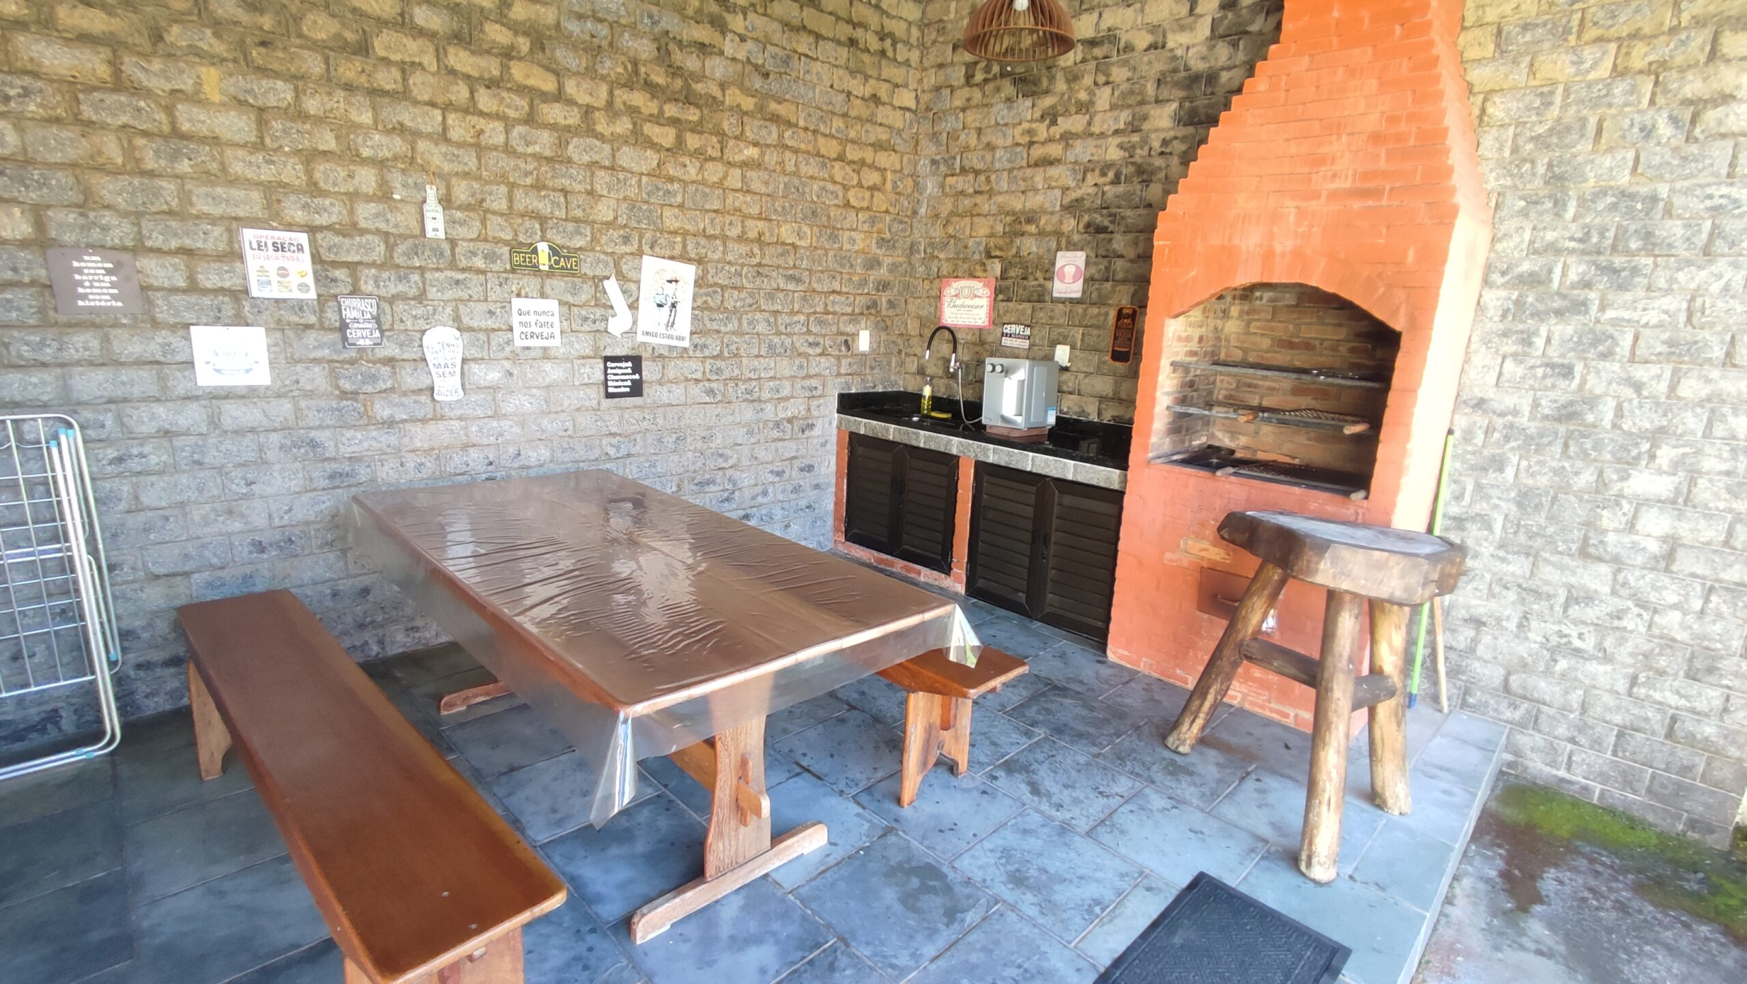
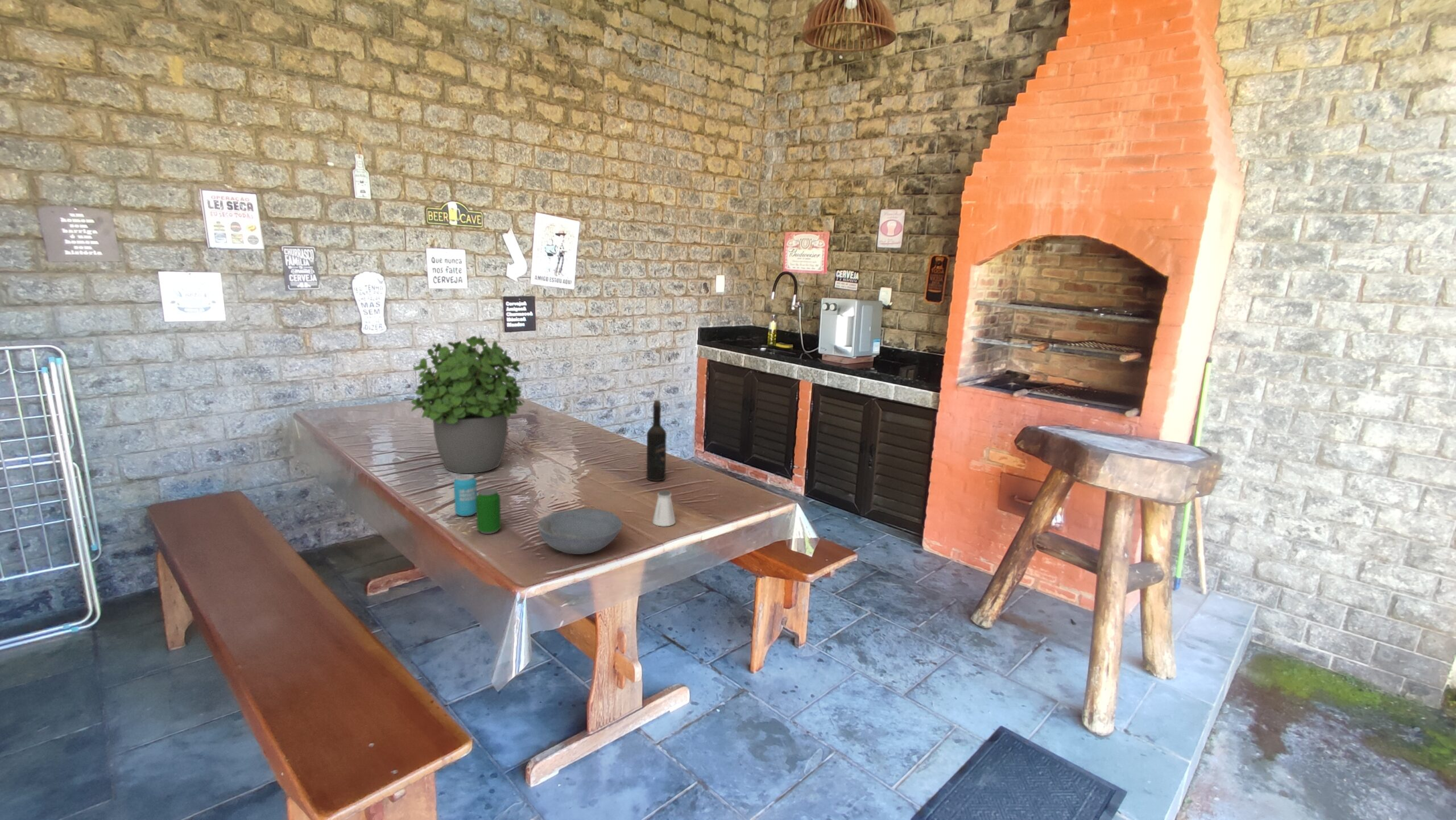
+ potted plant [411,332,526,474]
+ wine bottle [646,400,667,482]
+ saltshaker [652,490,676,527]
+ bowl [537,508,623,555]
+ beverage can [476,488,502,535]
+ beverage can [453,474,478,517]
